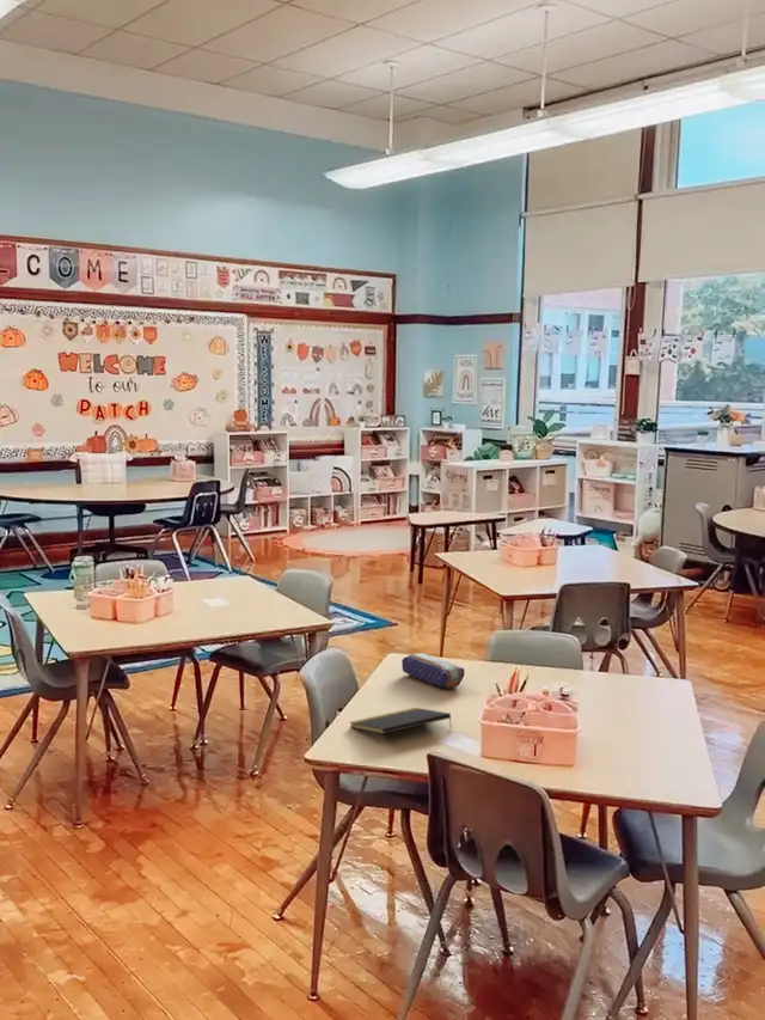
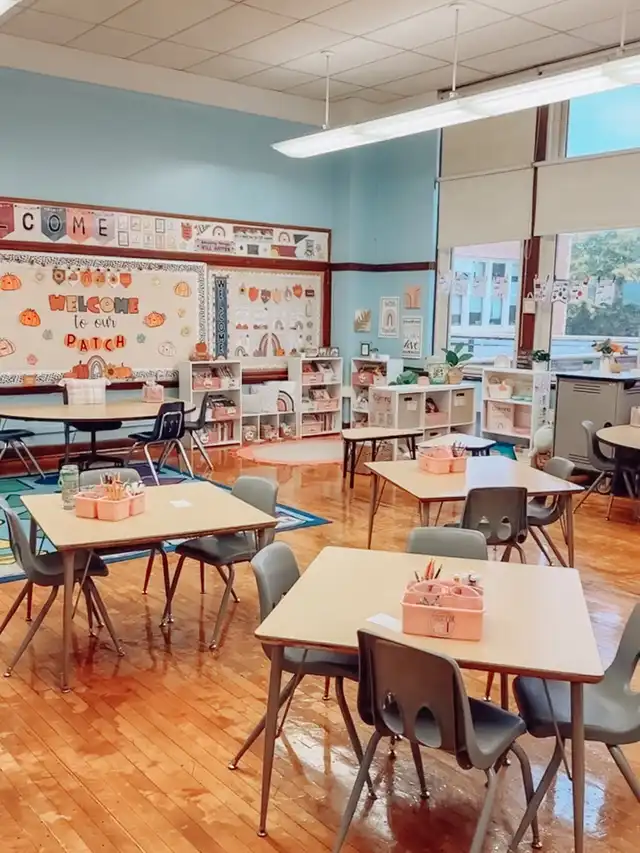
- notepad [348,707,453,735]
- pencil case [400,652,465,690]
